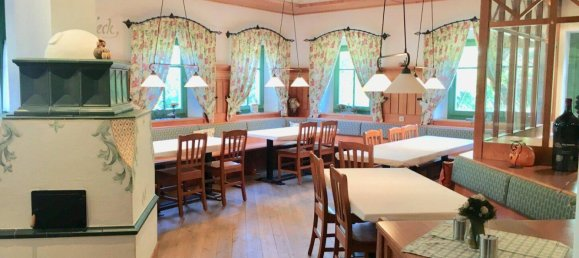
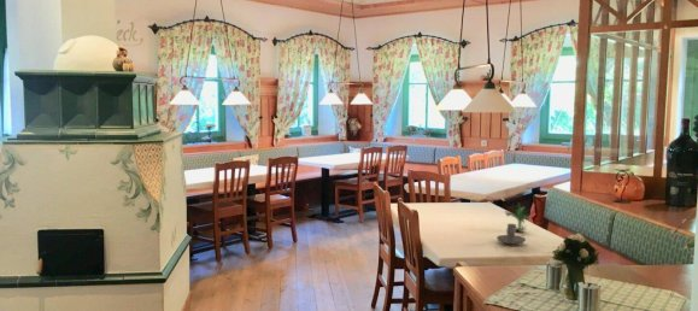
+ candle holder [495,223,527,245]
+ flower [503,203,532,231]
